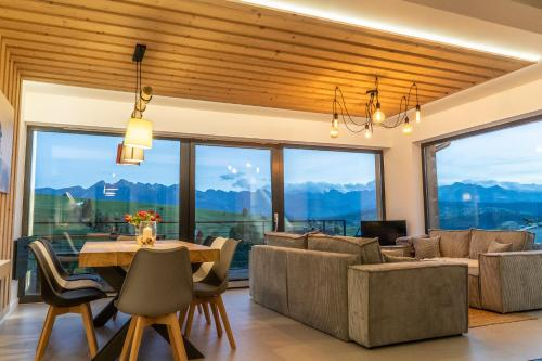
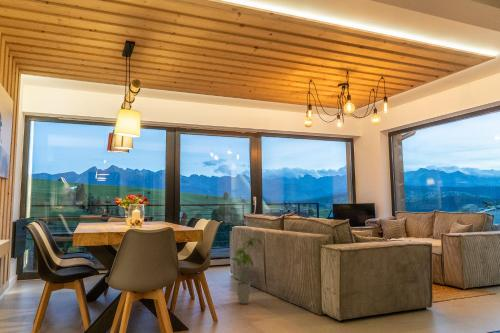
+ house plant [230,235,262,305]
